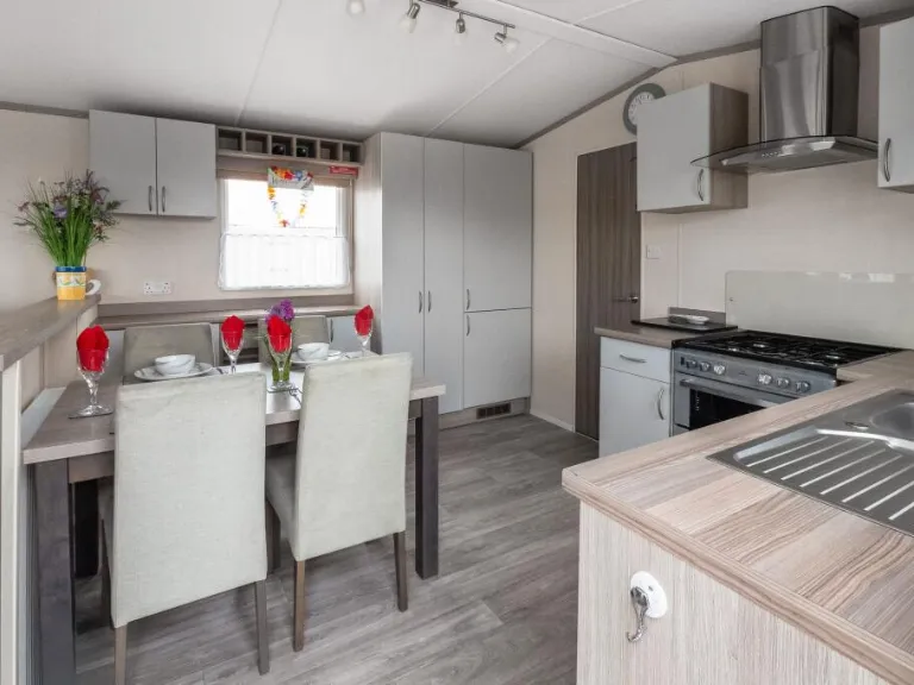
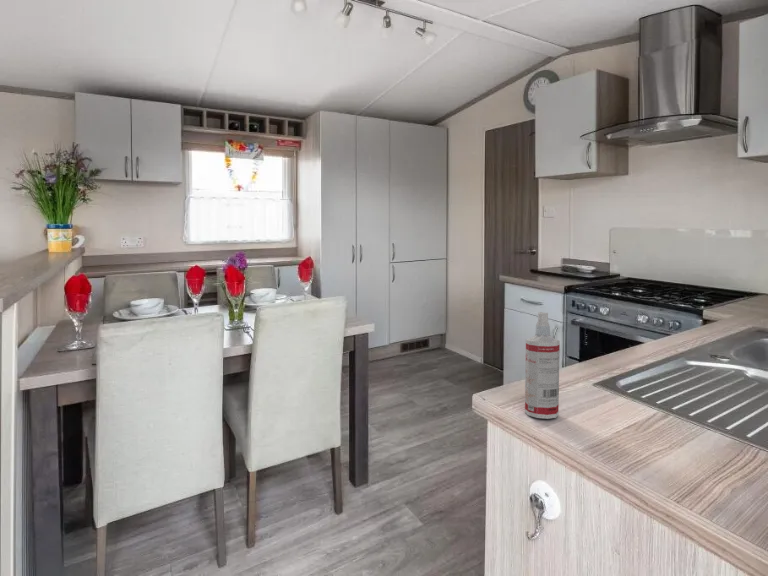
+ spray bottle [524,311,561,420]
